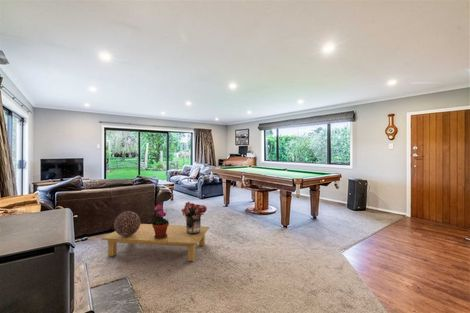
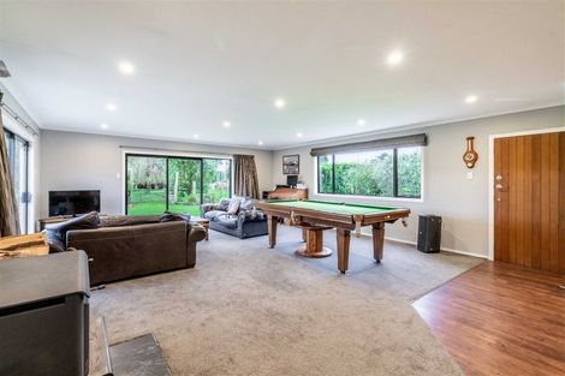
- coffee table [100,223,210,262]
- potted plant [150,204,170,239]
- bouquet [180,201,208,234]
- decorative sphere [113,210,141,236]
